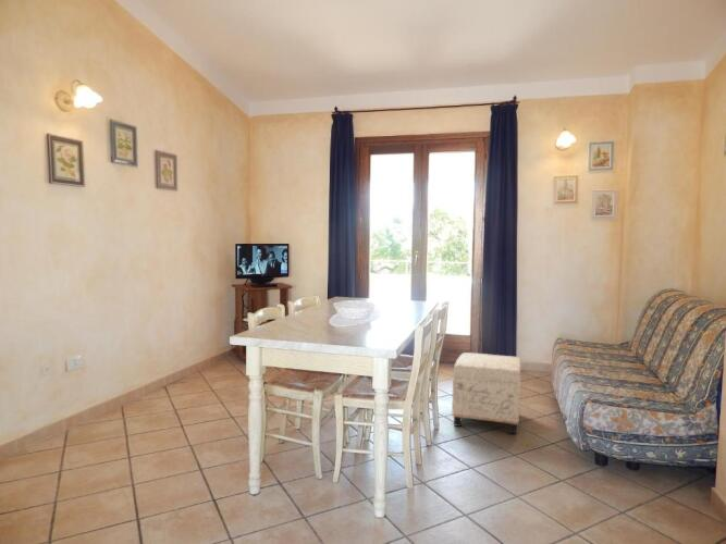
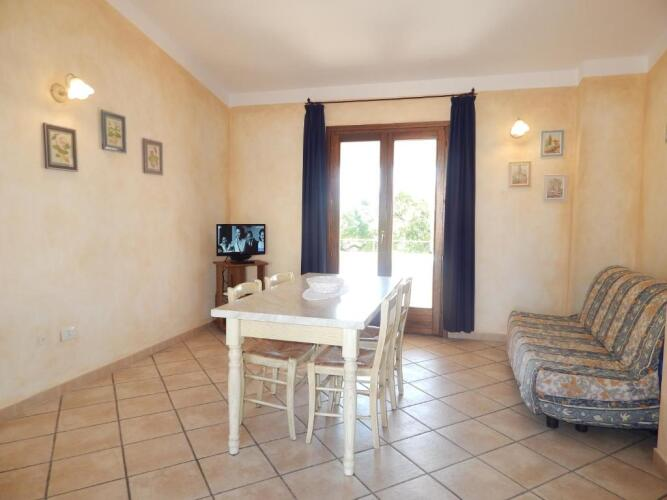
- ottoman [452,351,522,435]
